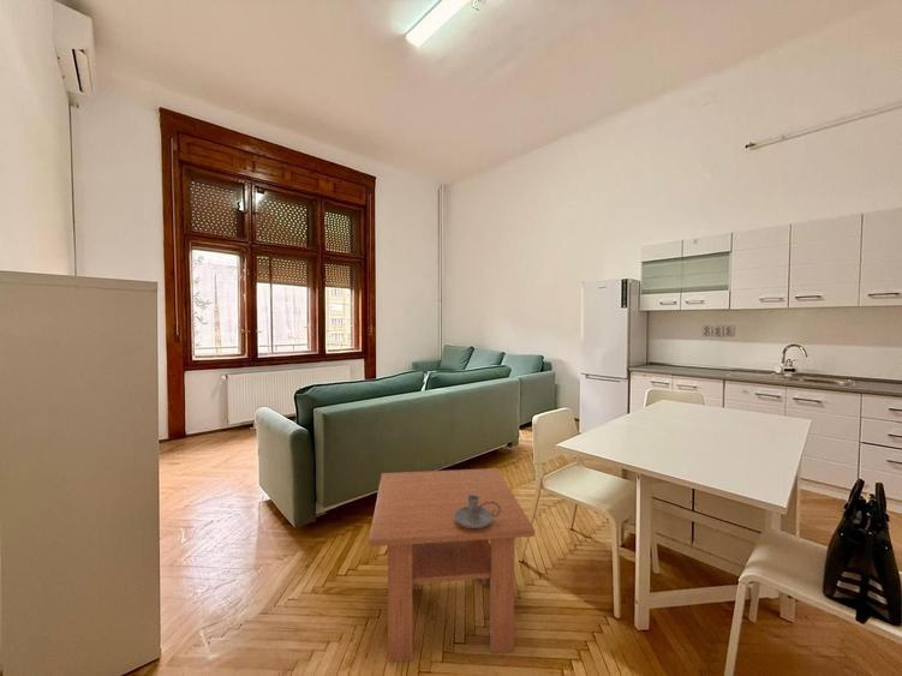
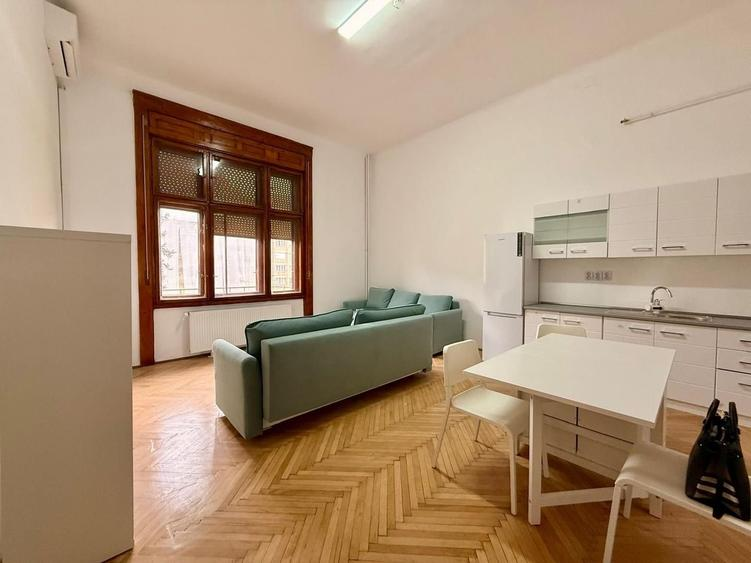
- candle holder [454,495,501,528]
- coffee table [368,467,536,664]
